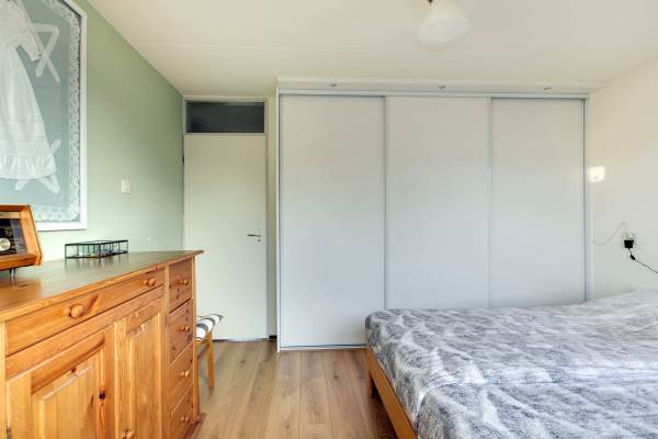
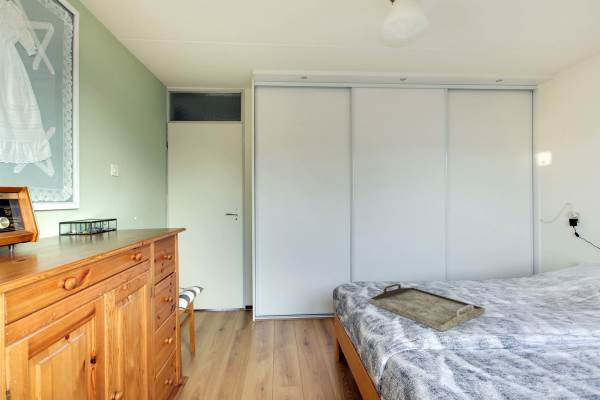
+ serving tray [369,283,486,332]
